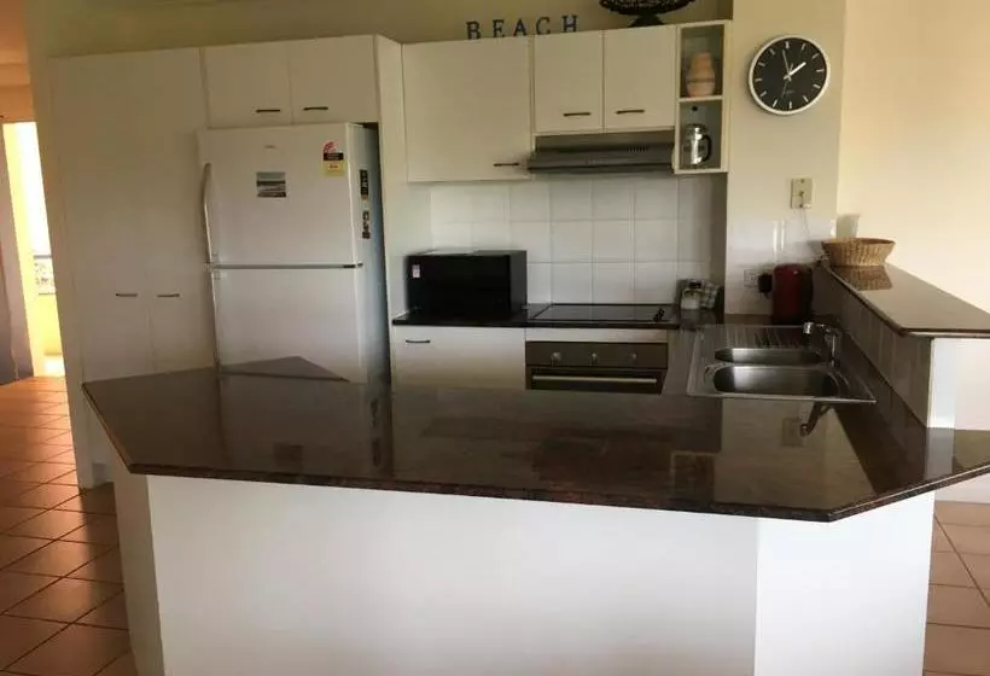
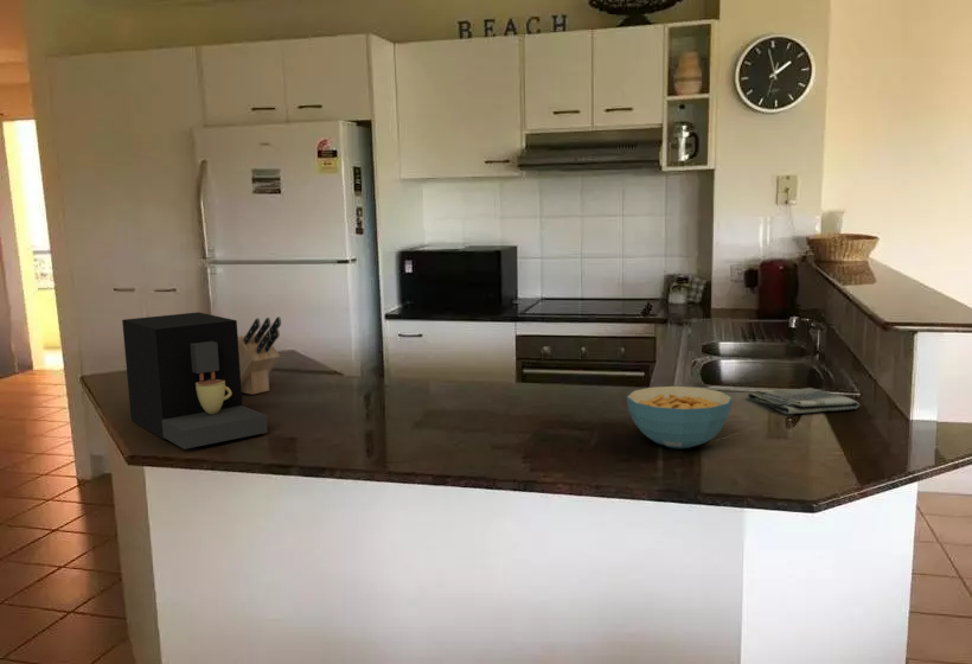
+ coffee maker [121,311,269,451]
+ knife block [238,315,282,396]
+ dish towel [747,387,861,415]
+ cereal bowl [626,385,734,451]
